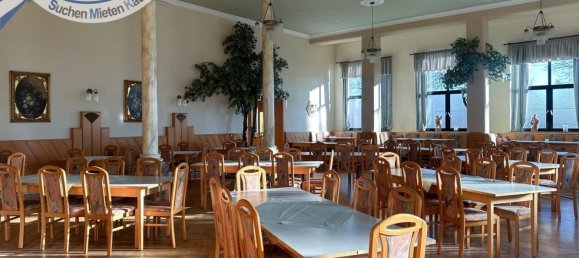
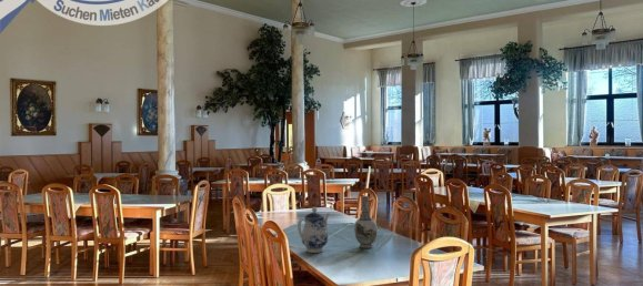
+ vase [353,195,379,249]
+ teapot [297,206,331,254]
